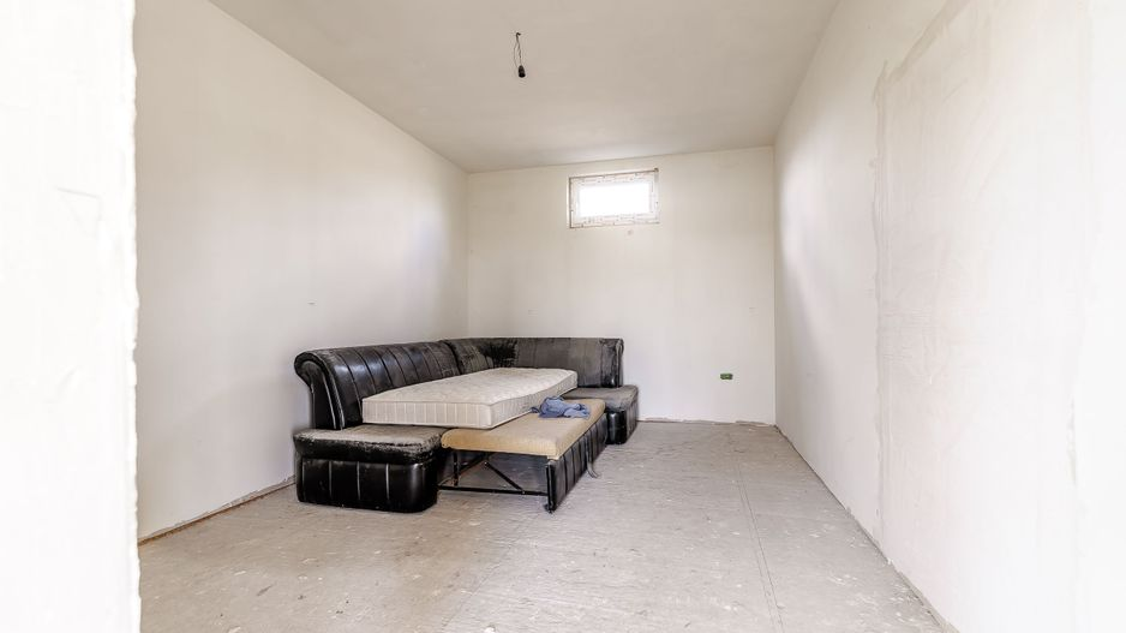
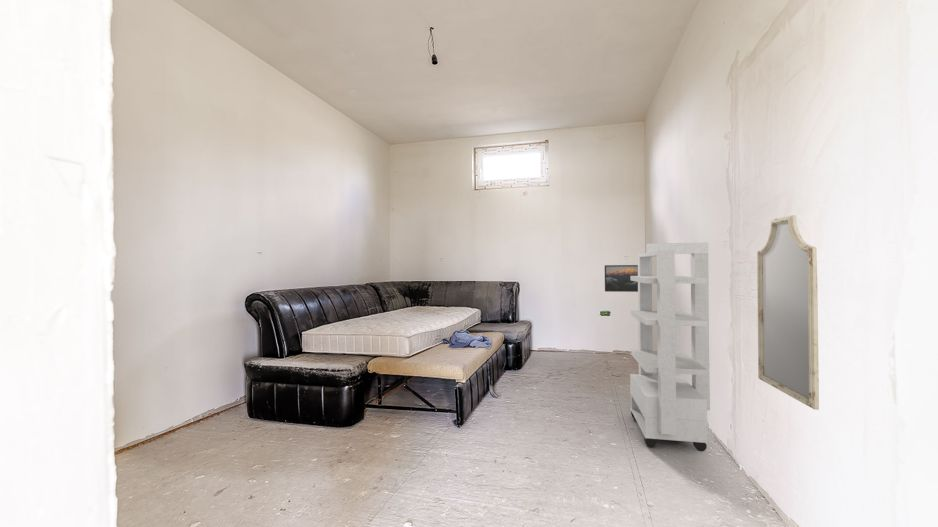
+ storage cabinet [629,241,711,452]
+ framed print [604,264,638,293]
+ home mirror [756,214,820,411]
